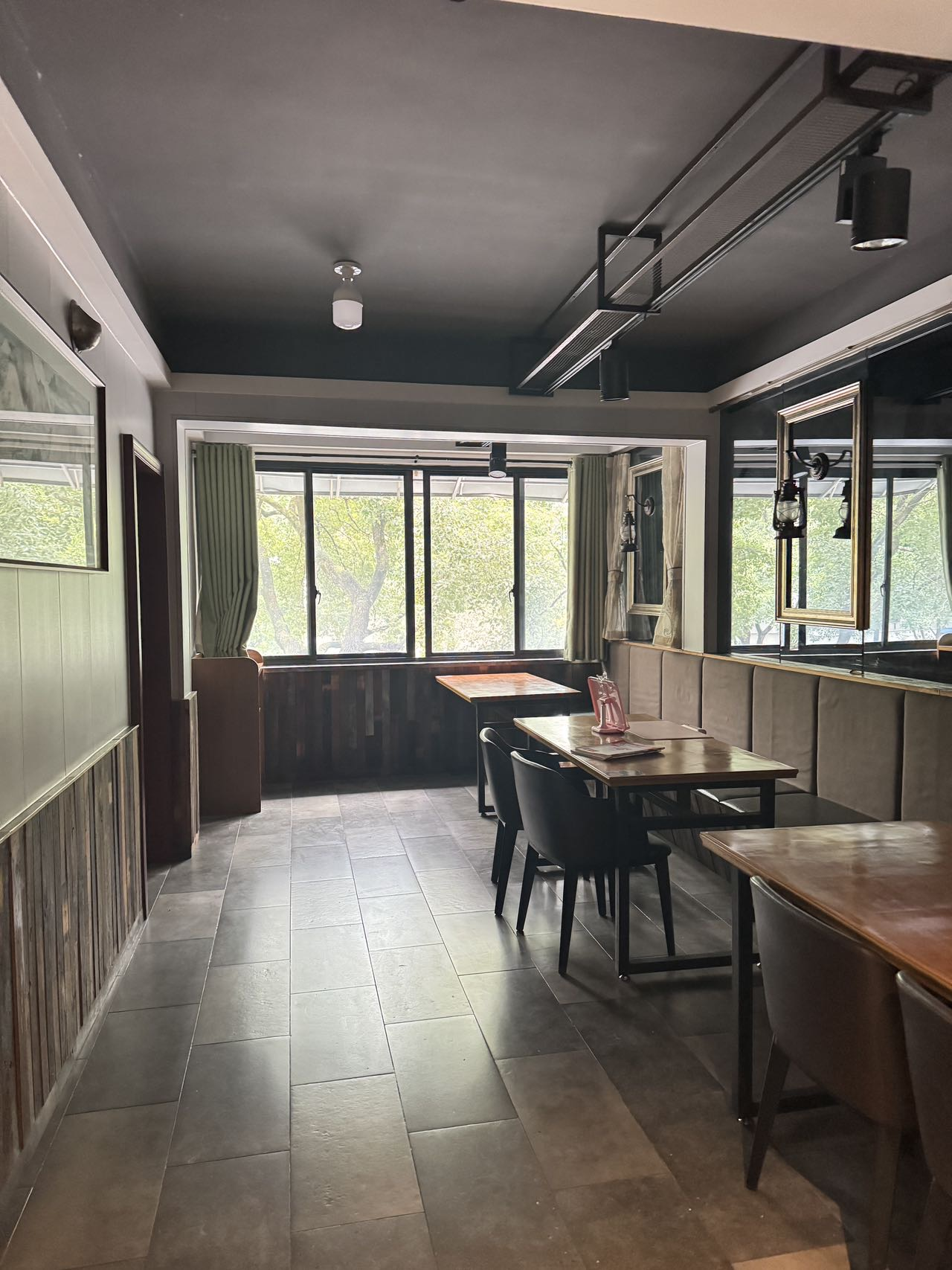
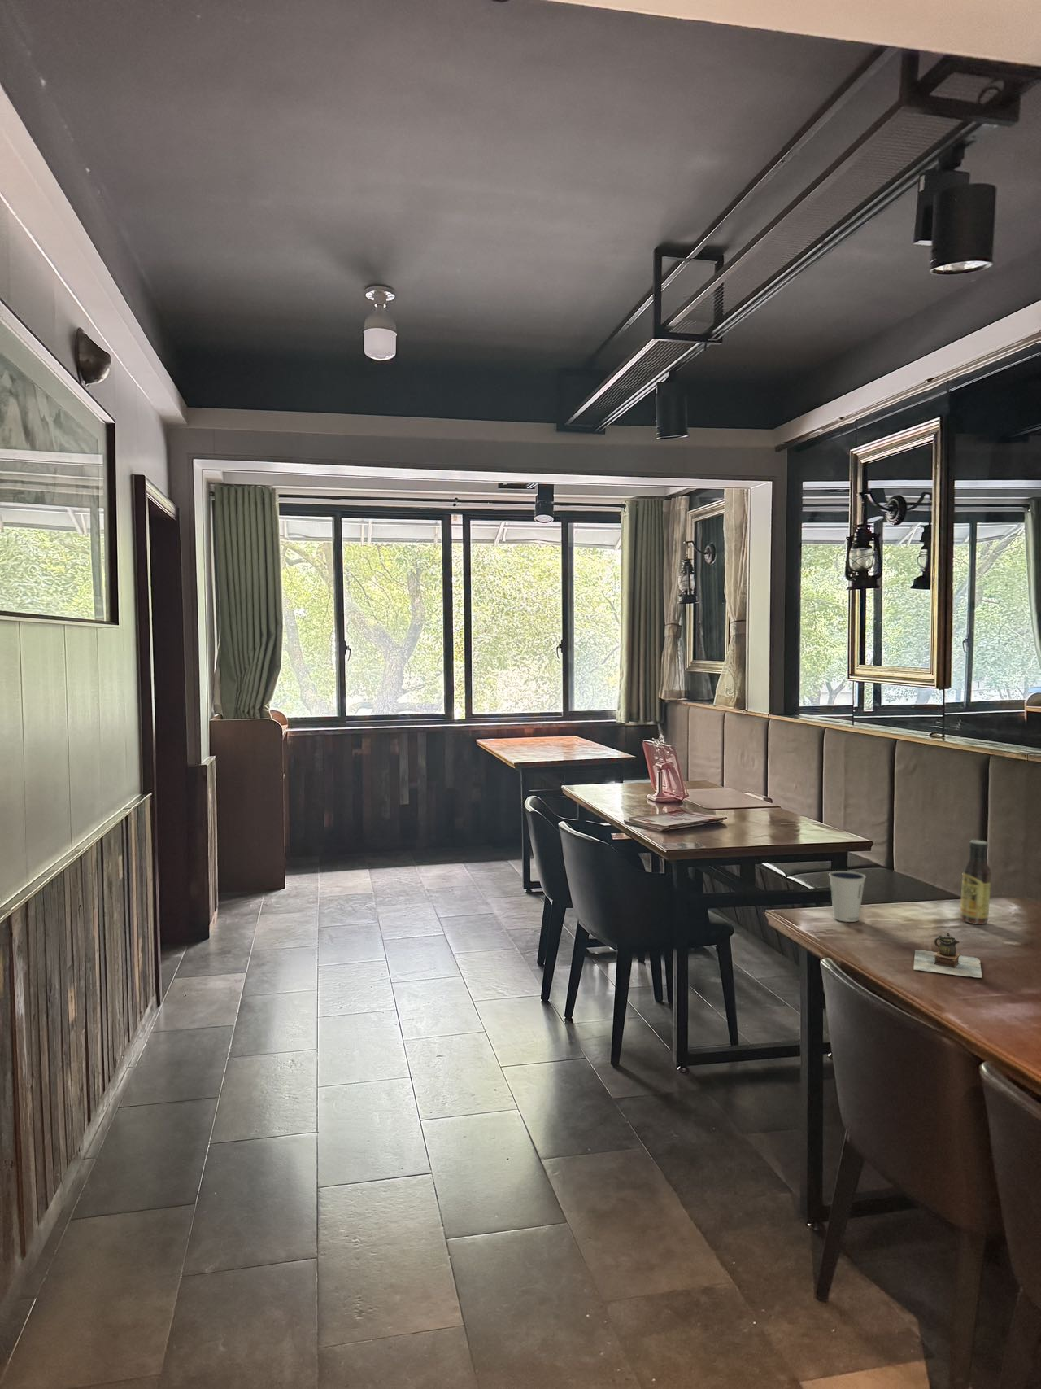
+ teapot [912,932,982,978]
+ dixie cup [828,869,866,923]
+ sauce bottle [960,839,992,925]
